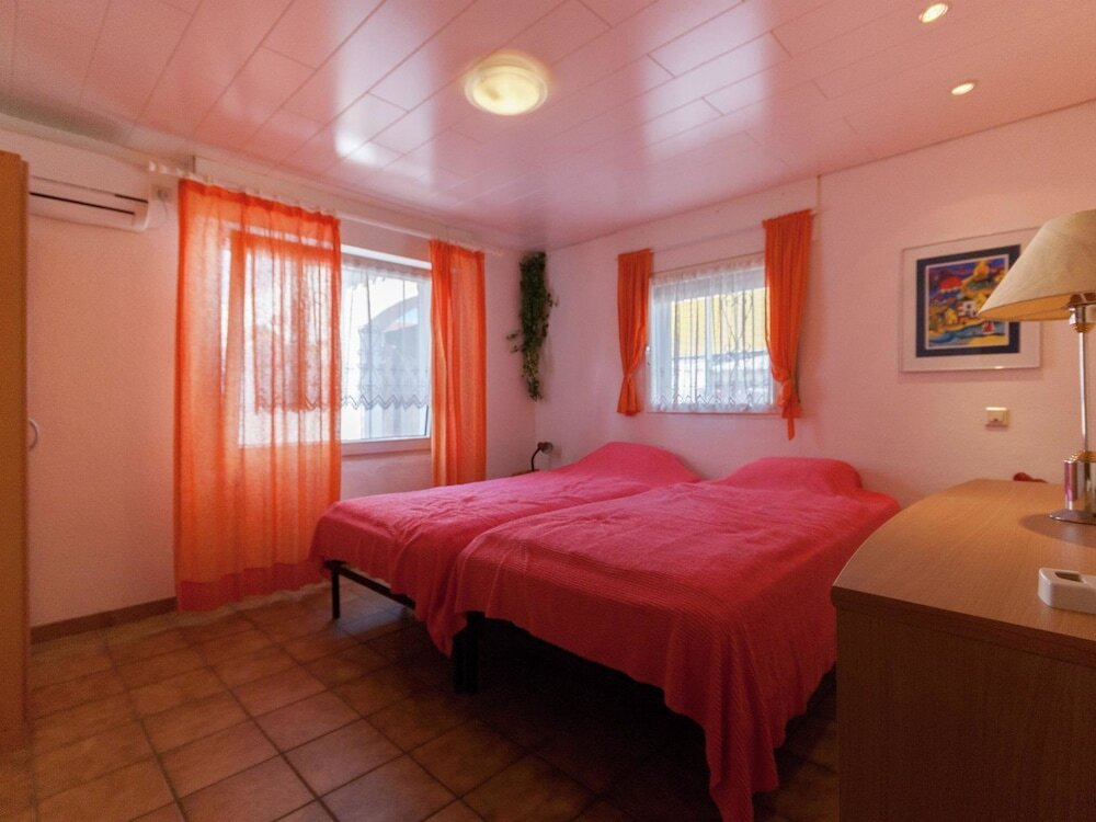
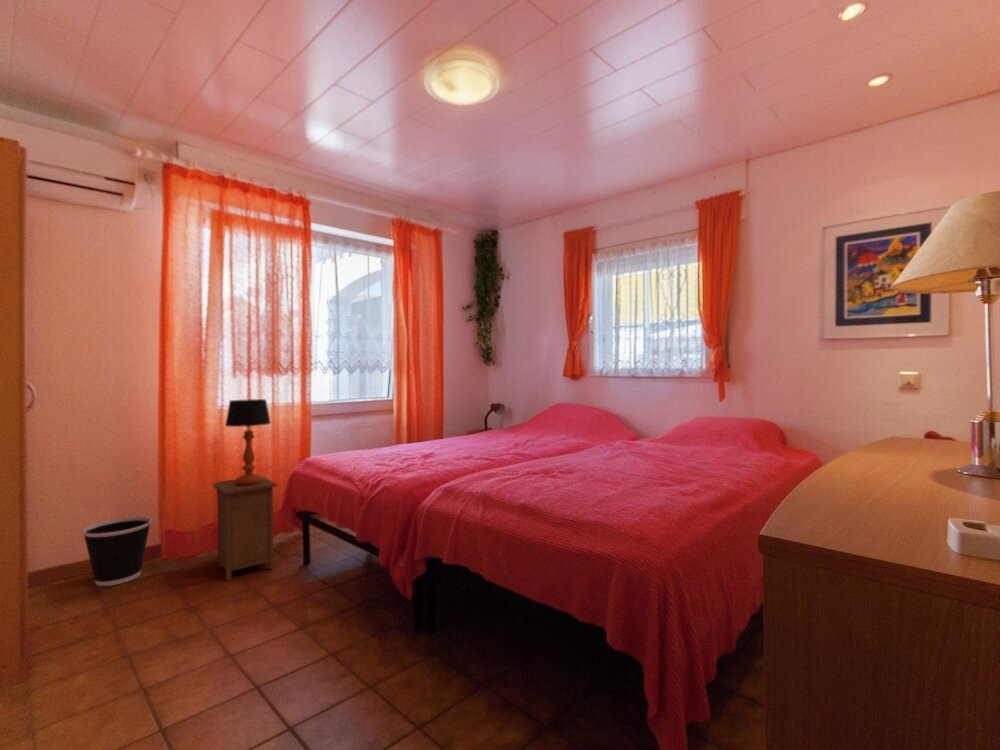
+ nightstand [212,476,279,581]
+ table lamp [224,398,272,486]
+ wastebasket [81,516,153,587]
